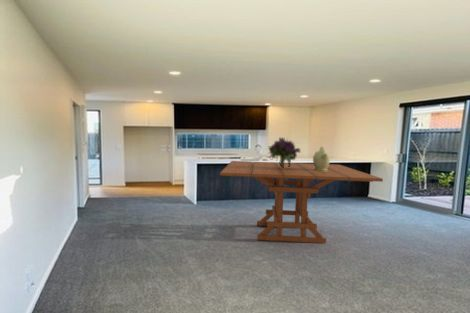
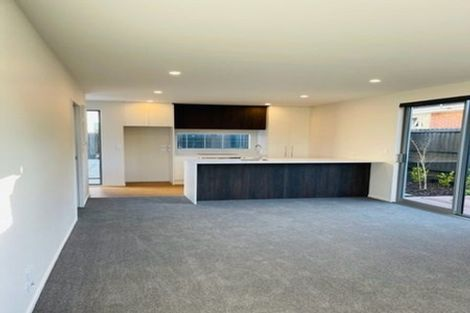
- dining table [219,160,384,244]
- bouquet [266,136,302,168]
- vessel [312,146,331,171]
